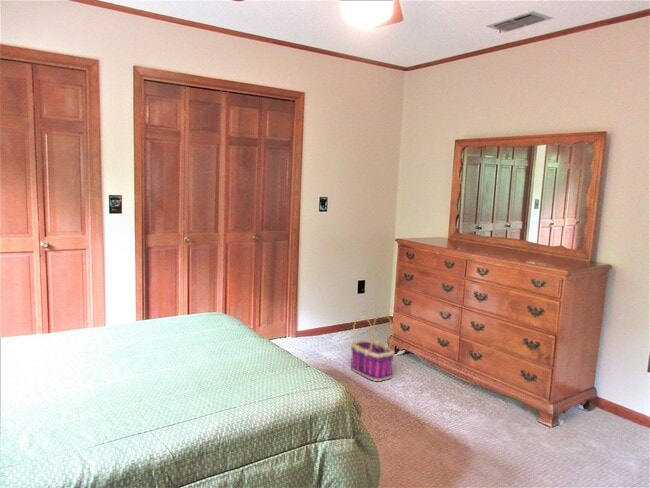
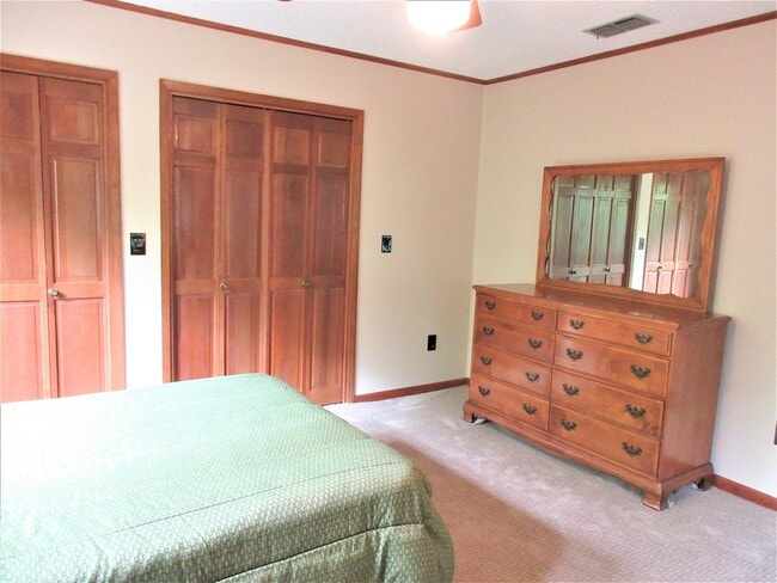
- basket [350,313,395,382]
